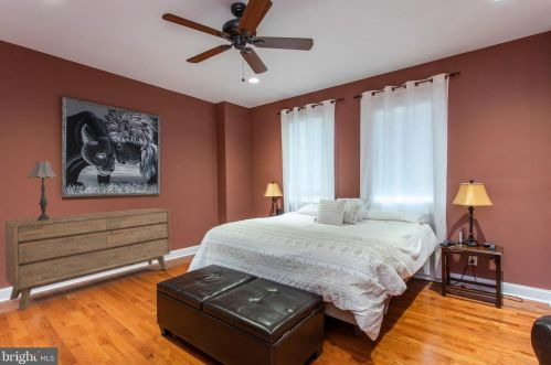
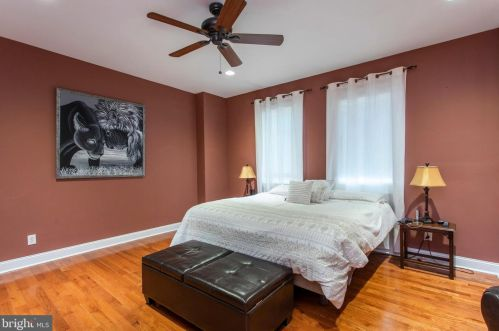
- dresser [3,207,171,312]
- table lamp [27,160,59,221]
